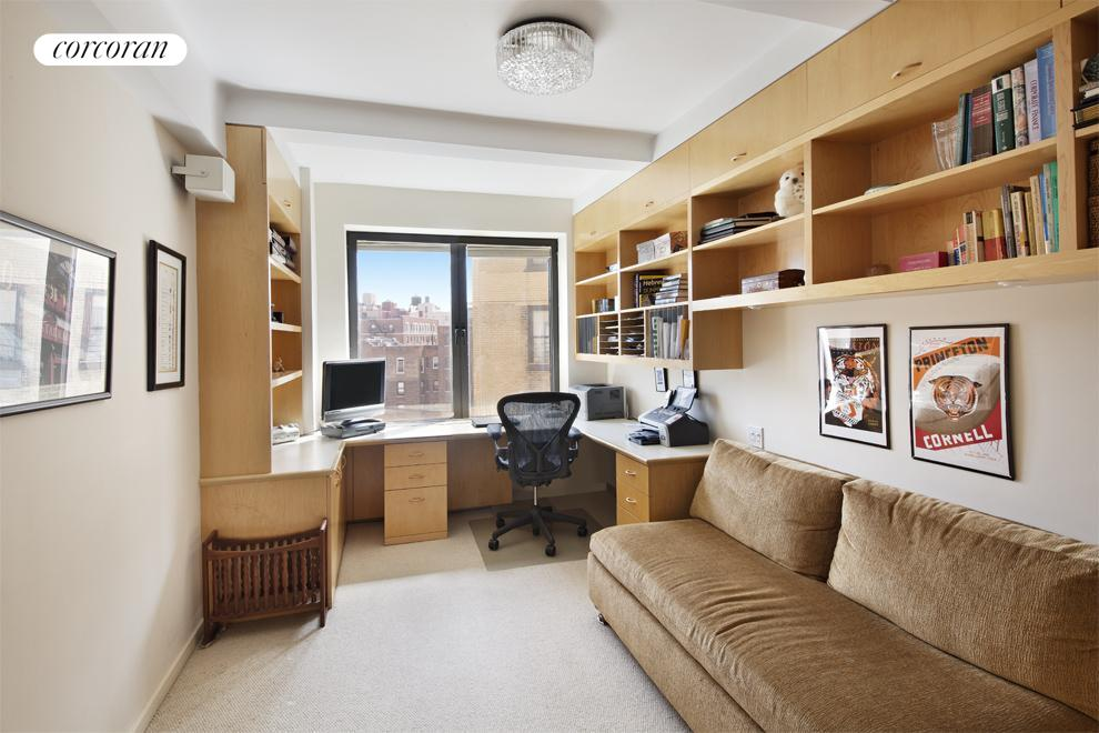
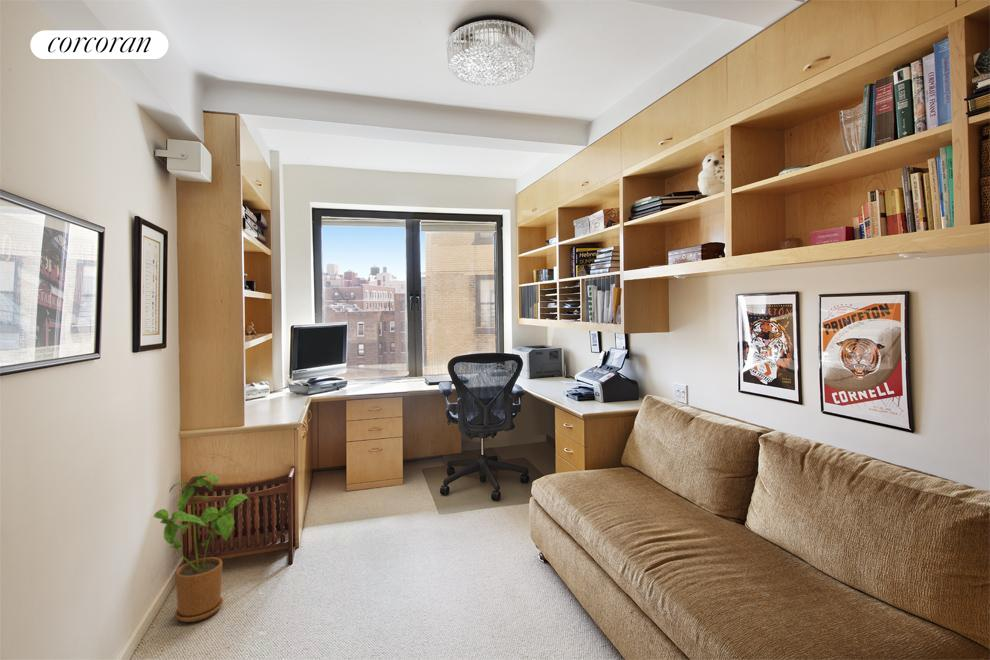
+ house plant [152,473,251,623]
